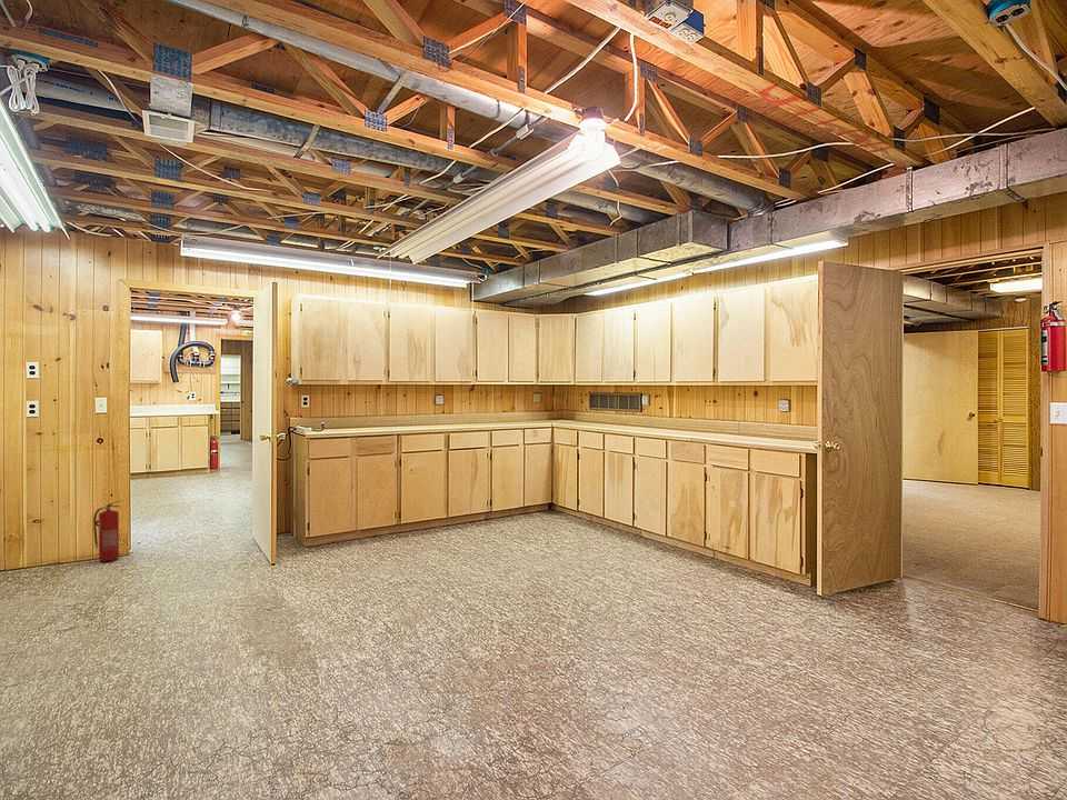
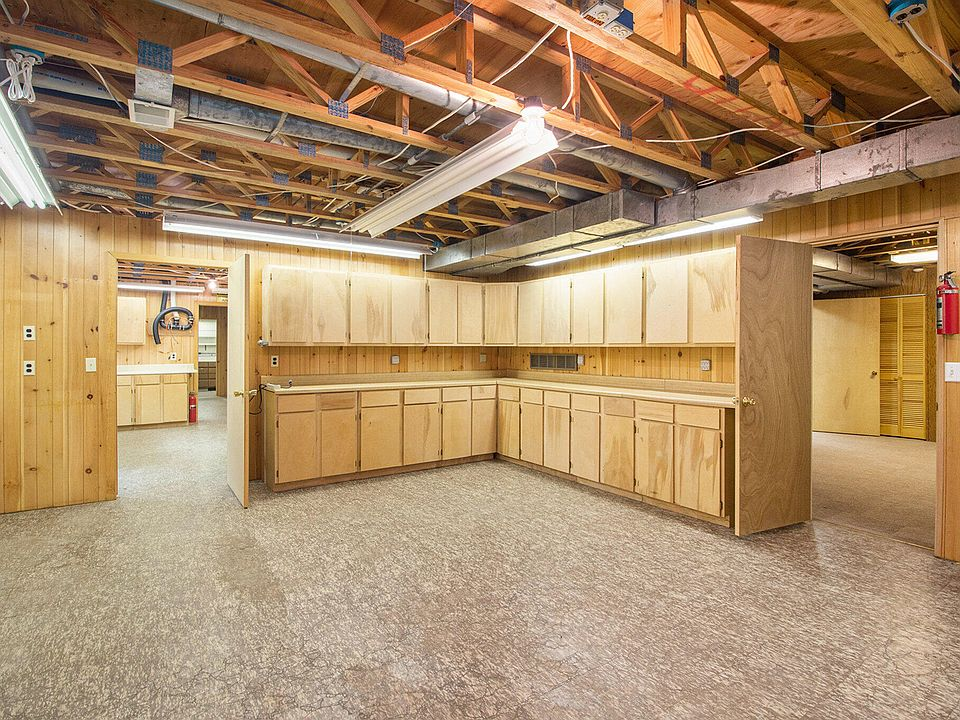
- fire extinguisher [92,499,123,563]
